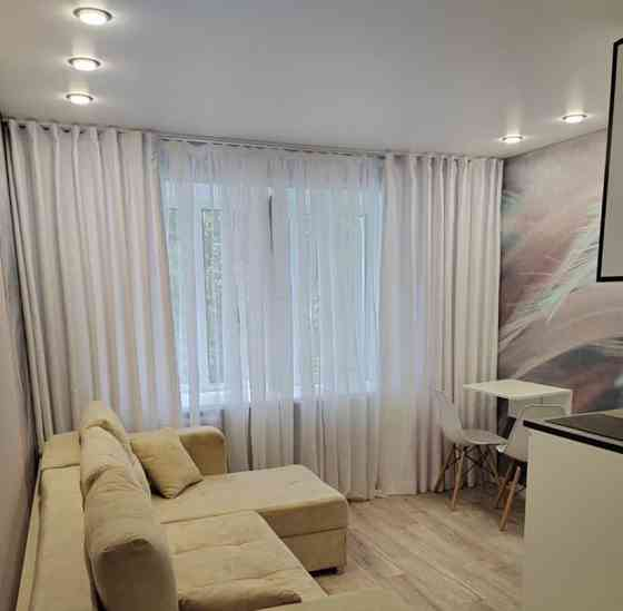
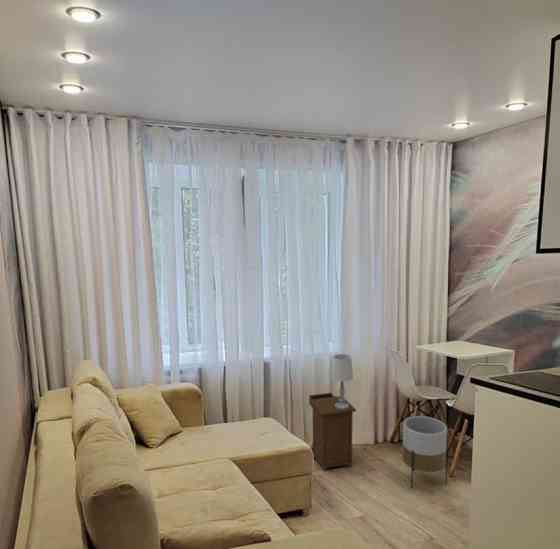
+ planter [401,415,449,489]
+ table lamp [330,353,354,409]
+ nightstand [308,392,357,472]
